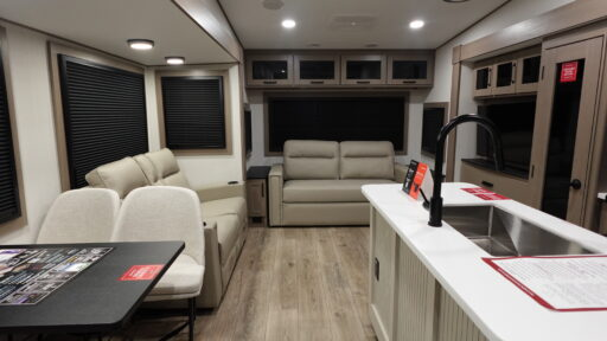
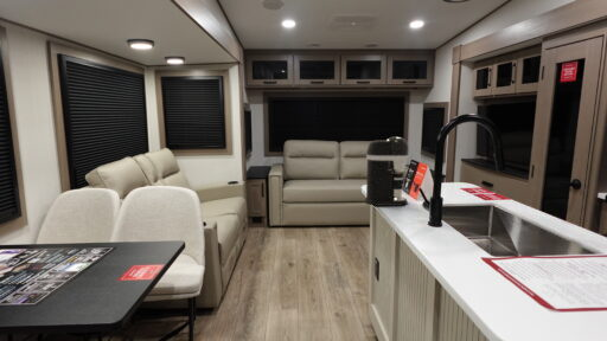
+ coffee maker [364,136,410,207]
